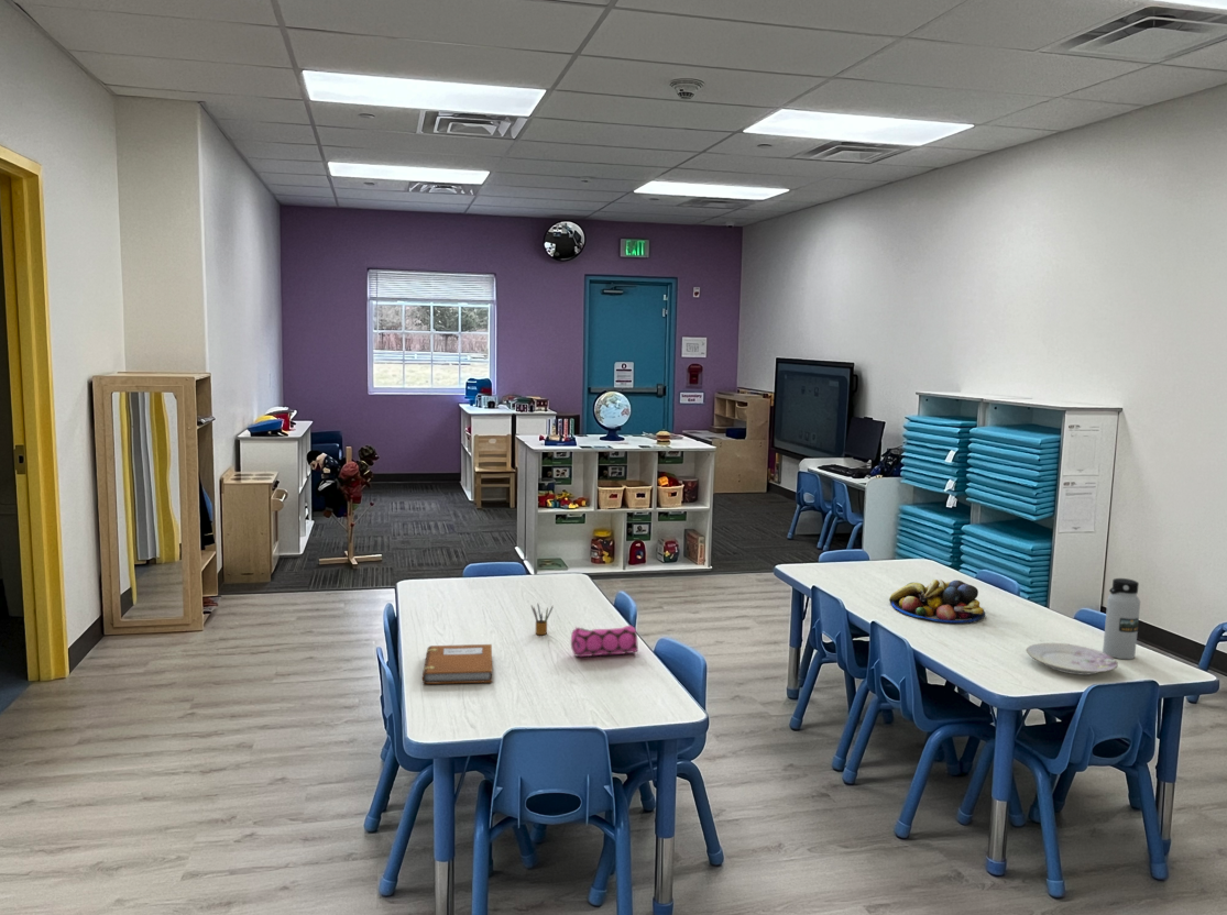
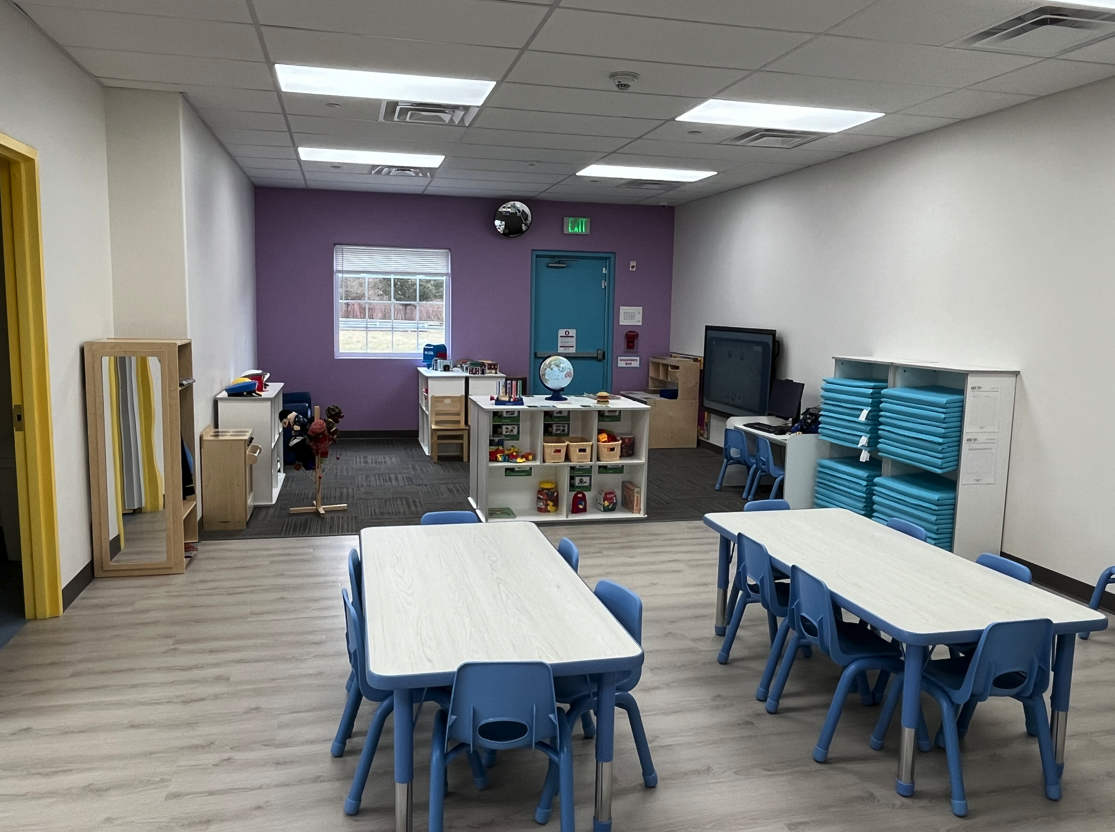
- notebook [421,643,493,685]
- fruit bowl [888,578,986,624]
- pencil box [530,603,555,636]
- plate [1025,642,1119,676]
- pencil case [570,625,639,658]
- water bottle [1102,577,1141,660]
